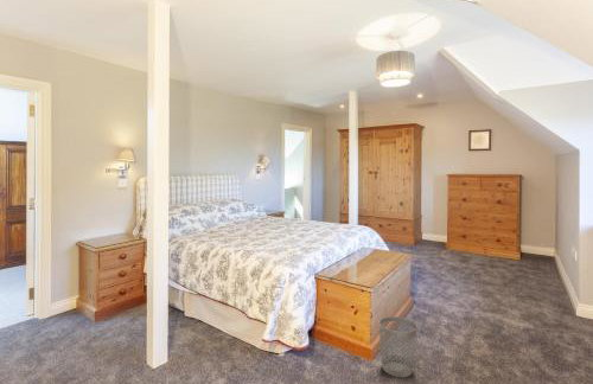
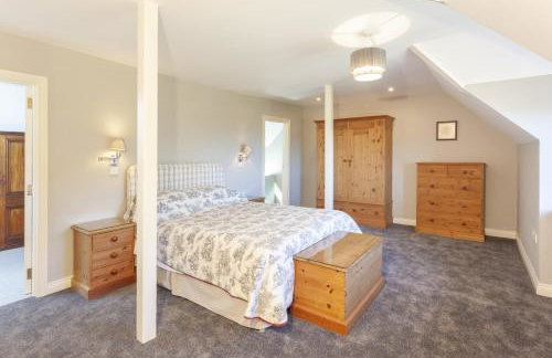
- wastebasket [377,315,419,378]
